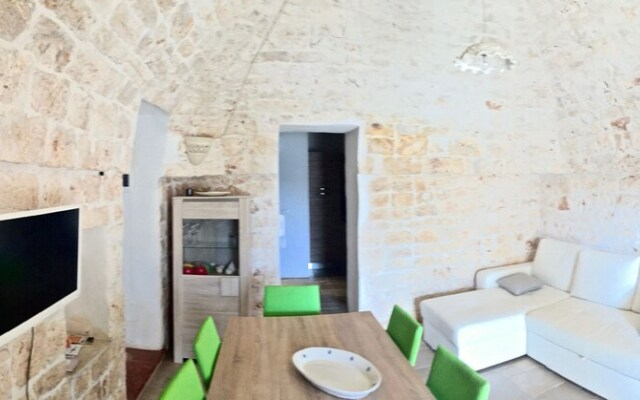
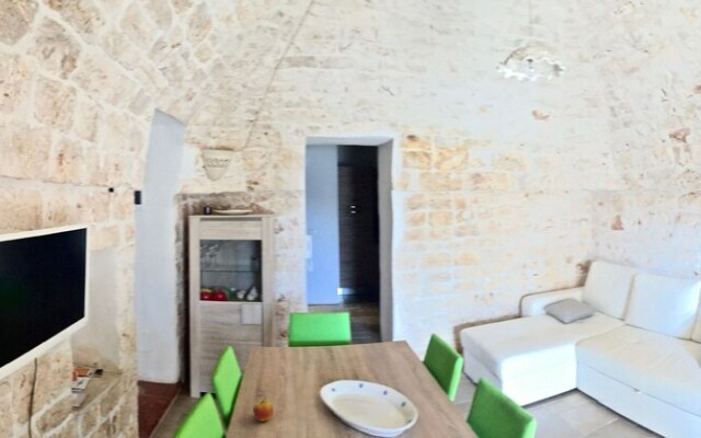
+ apple [252,396,275,423]
